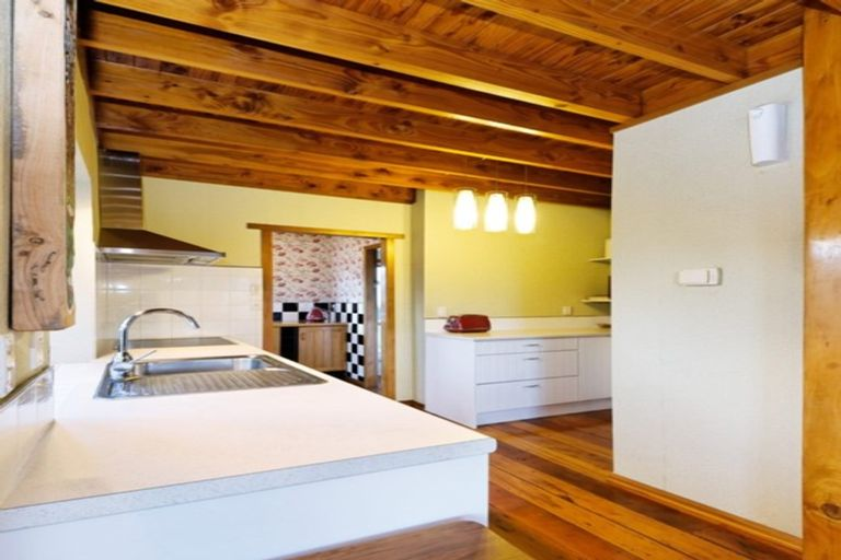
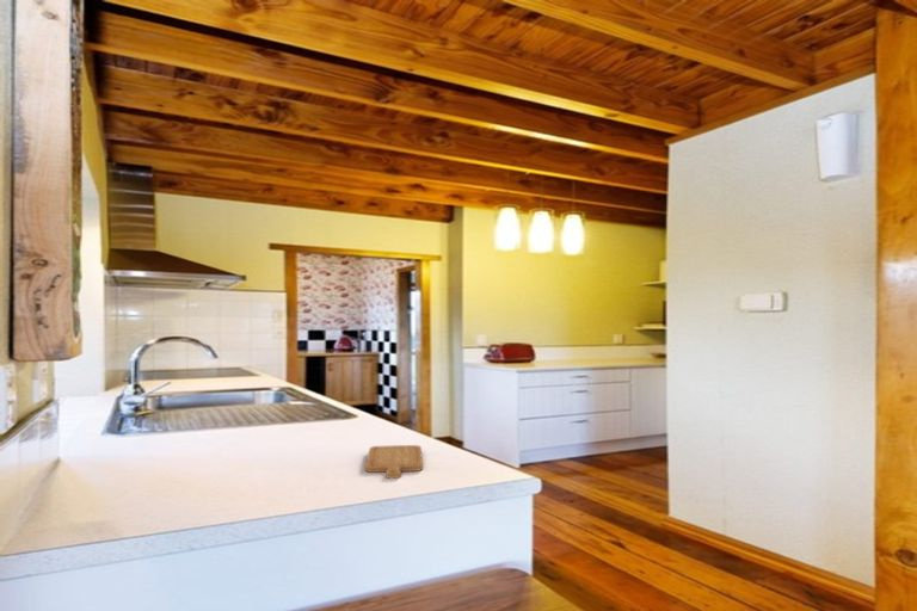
+ chopping board [364,444,424,480]
